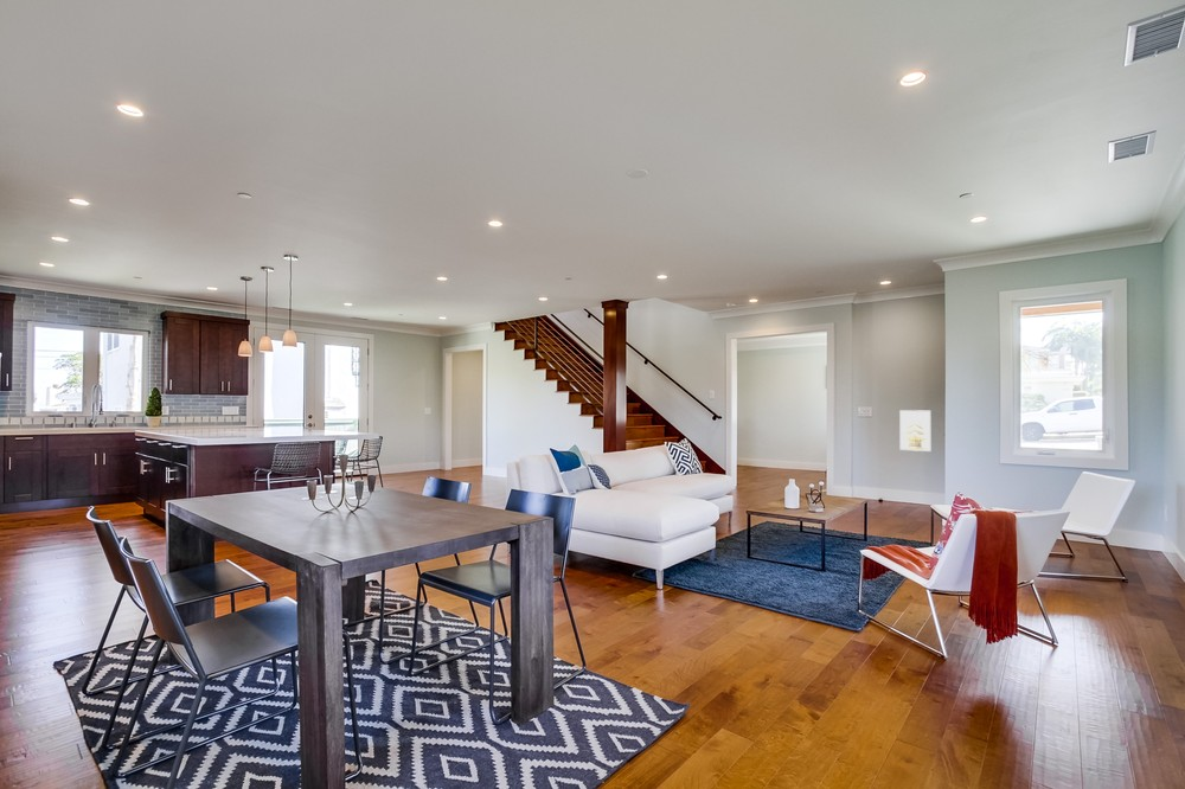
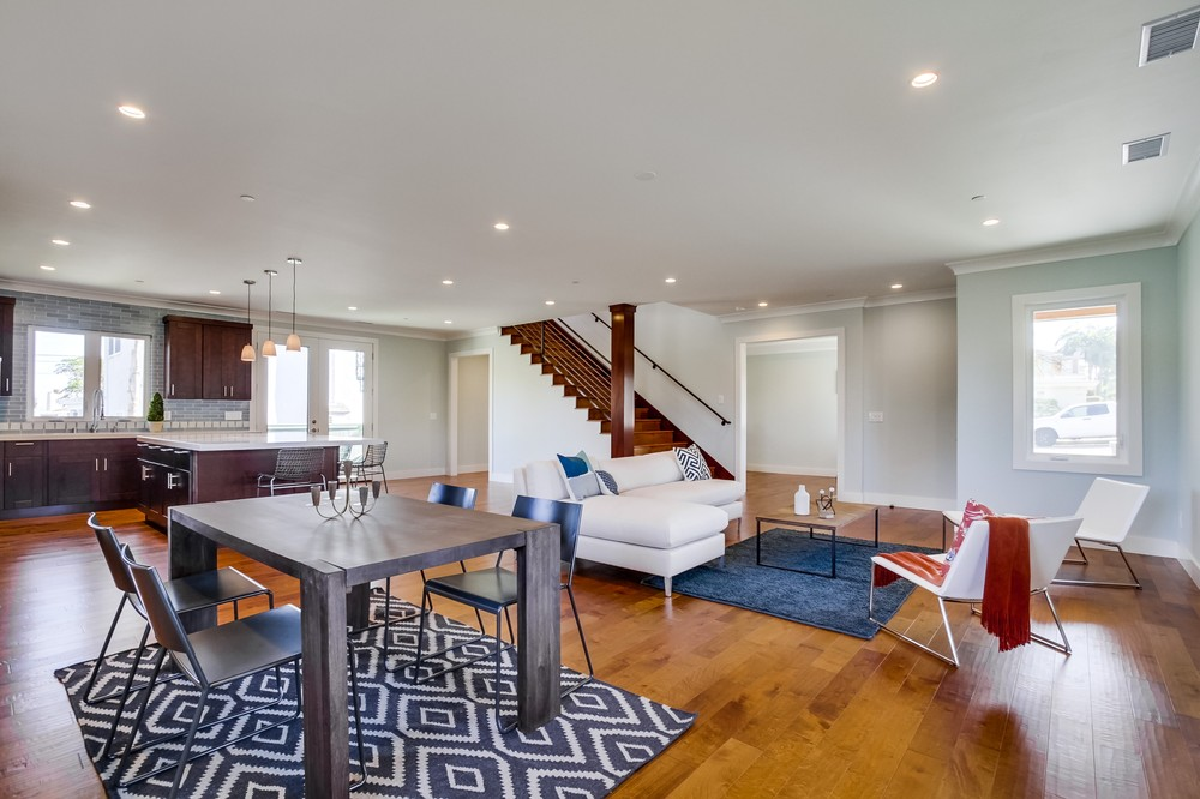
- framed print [898,409,931,453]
